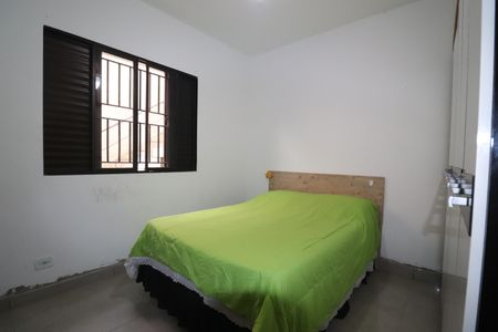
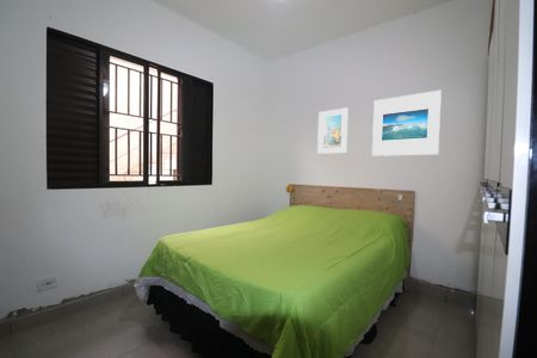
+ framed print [371,90,443,158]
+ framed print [316,106,350,155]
